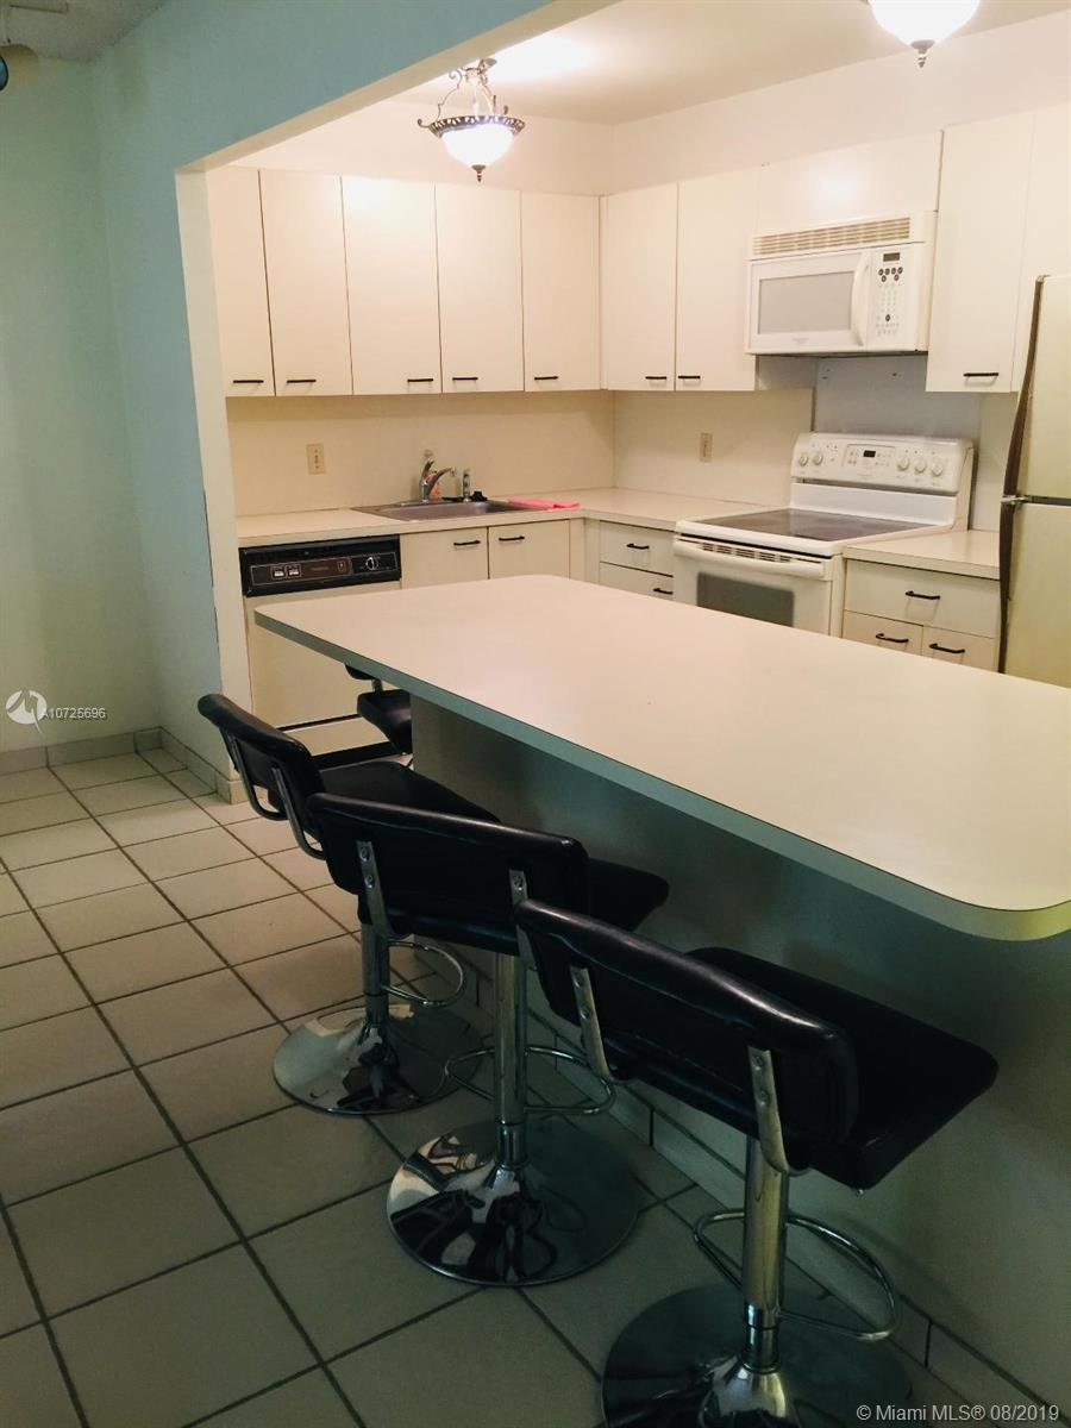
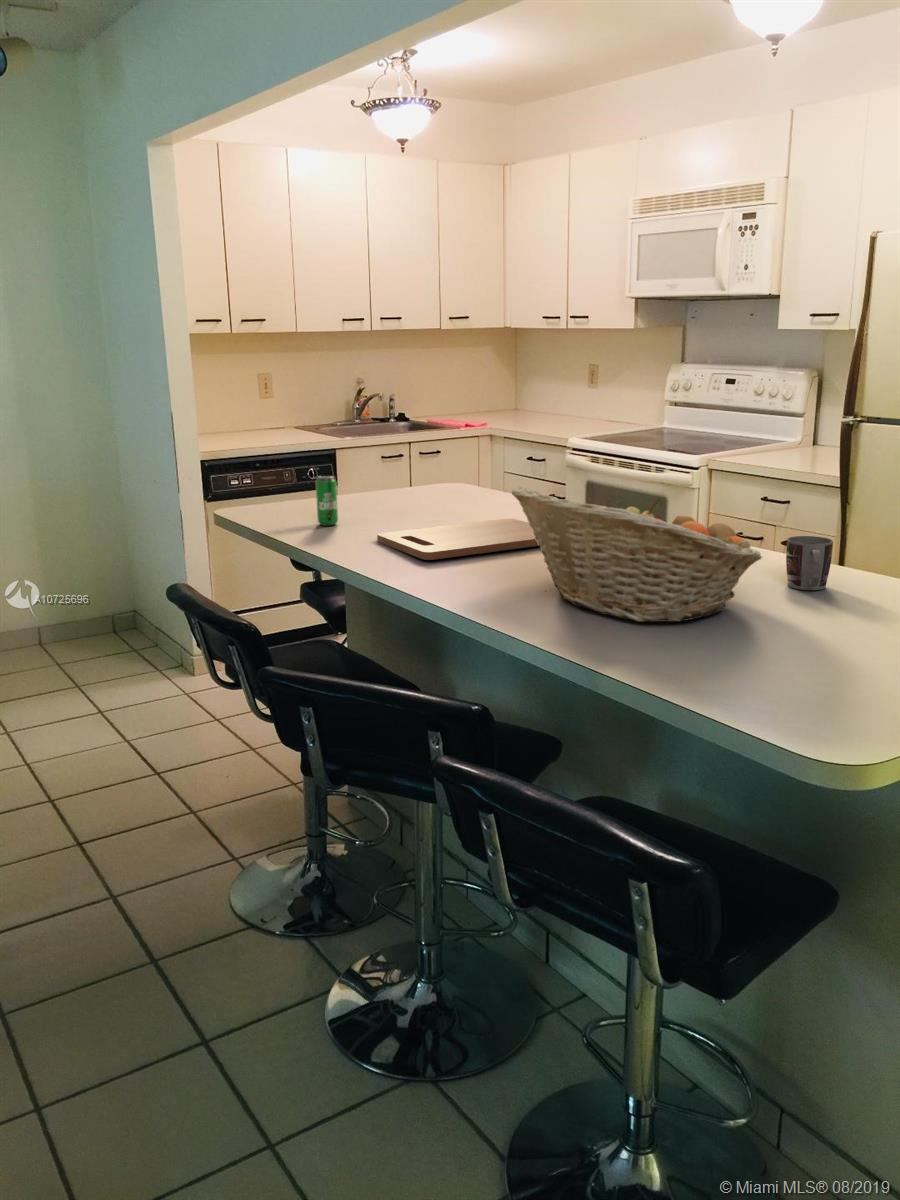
+ beverage can [315,475,339,527]
+ fruit basket [511,486,763,623]
+ mug [785,535,834,591]
+ cutting board [376,518,539,561]
